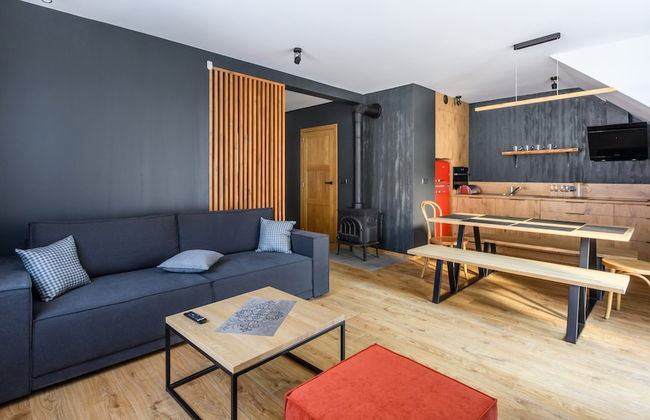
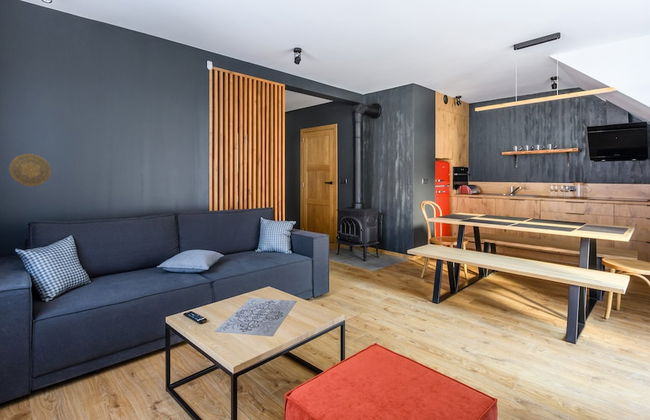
+ decorative plate [8,153,52,187]
